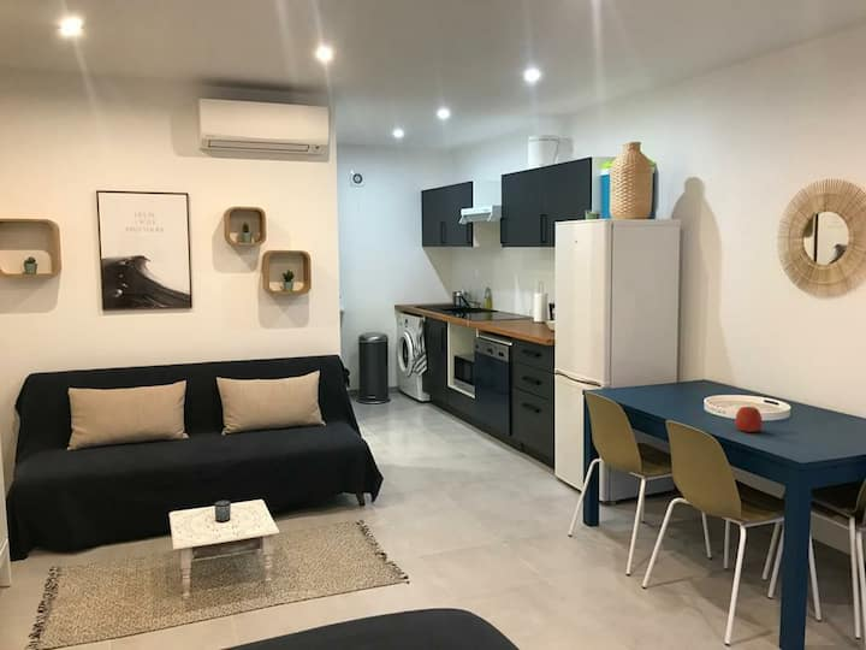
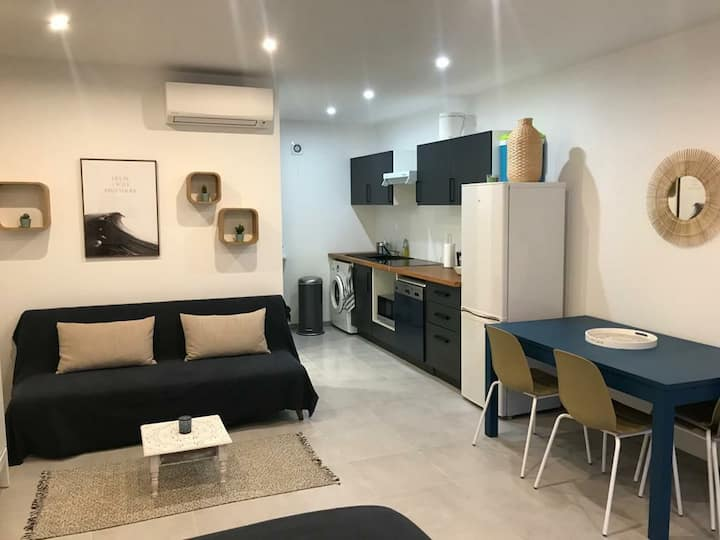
- apple [734,404,764,433]
